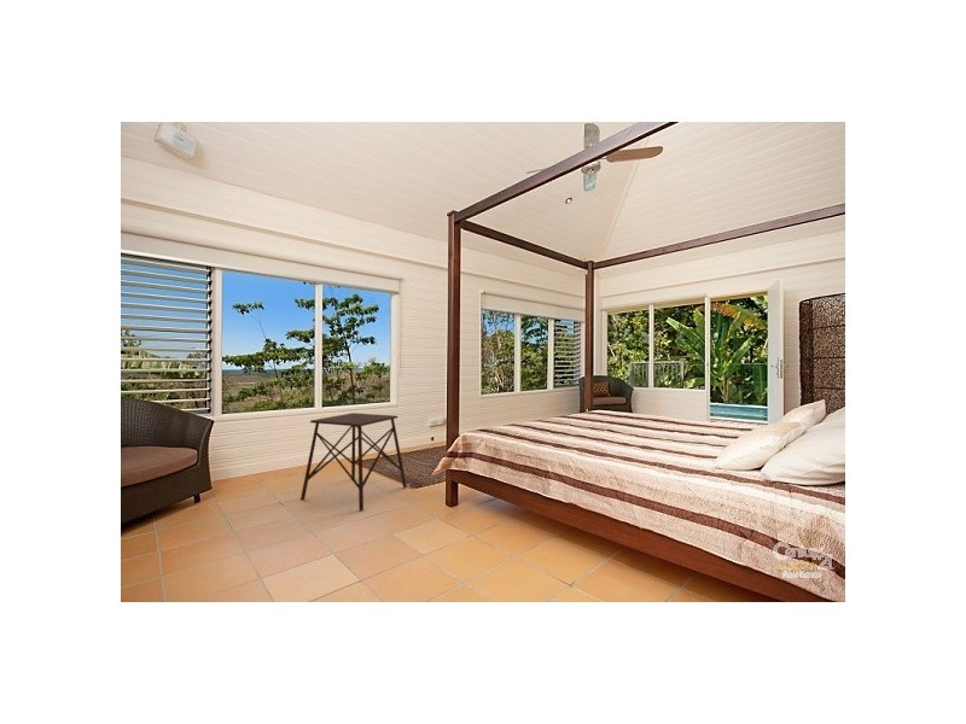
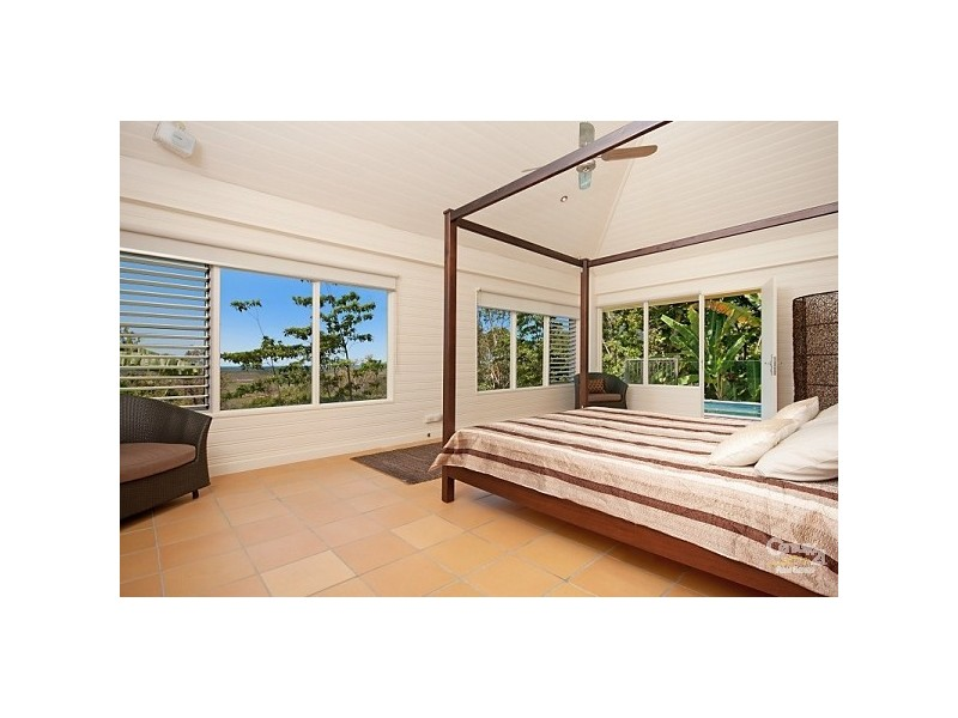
- side table [299,411,408,512]
